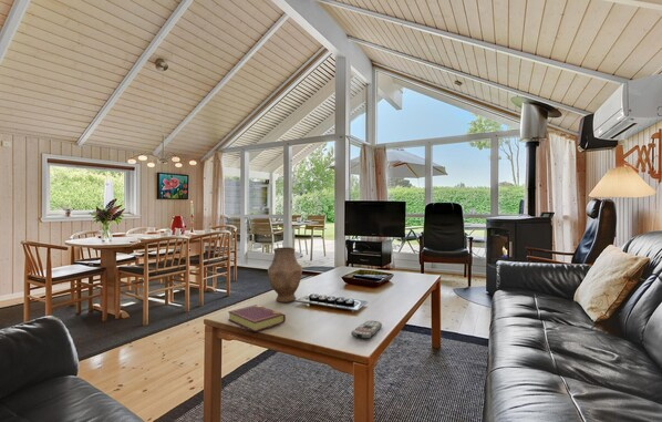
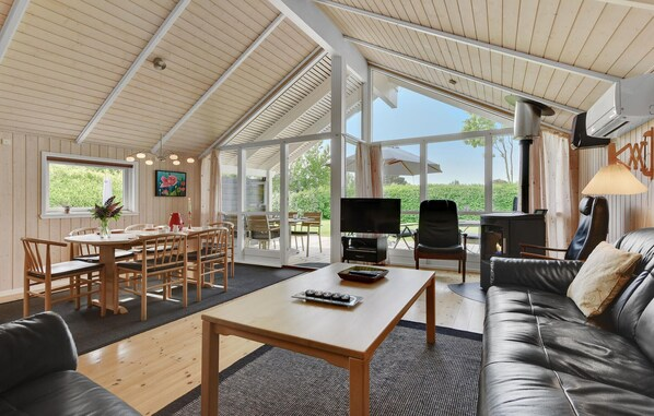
- vase [267,246,303,303]
- remote control [350,320,383,340]
- book [227,303,287,332]
